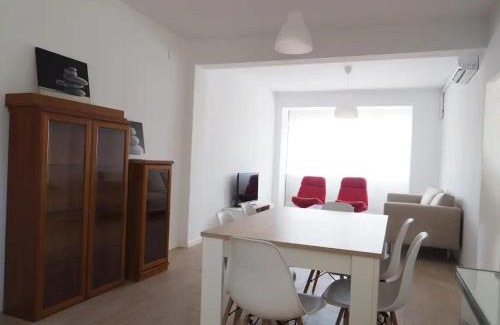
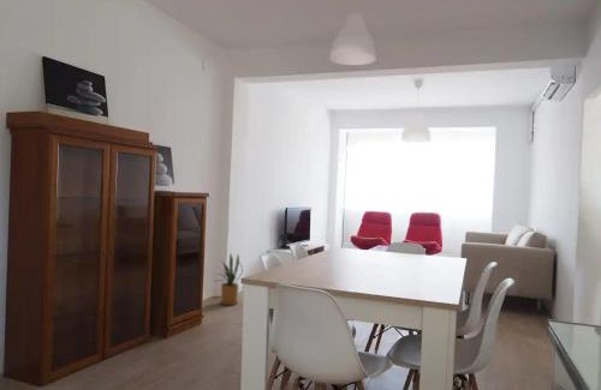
+ house plant [213,253,244,306]
